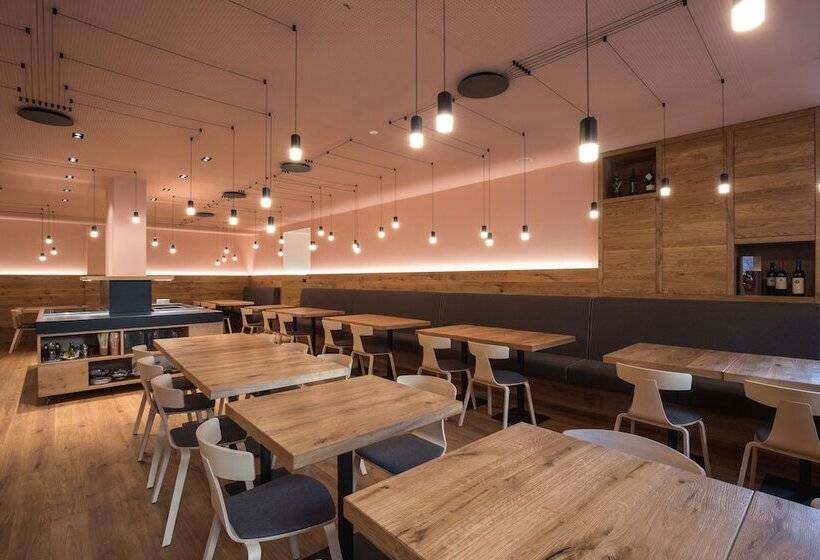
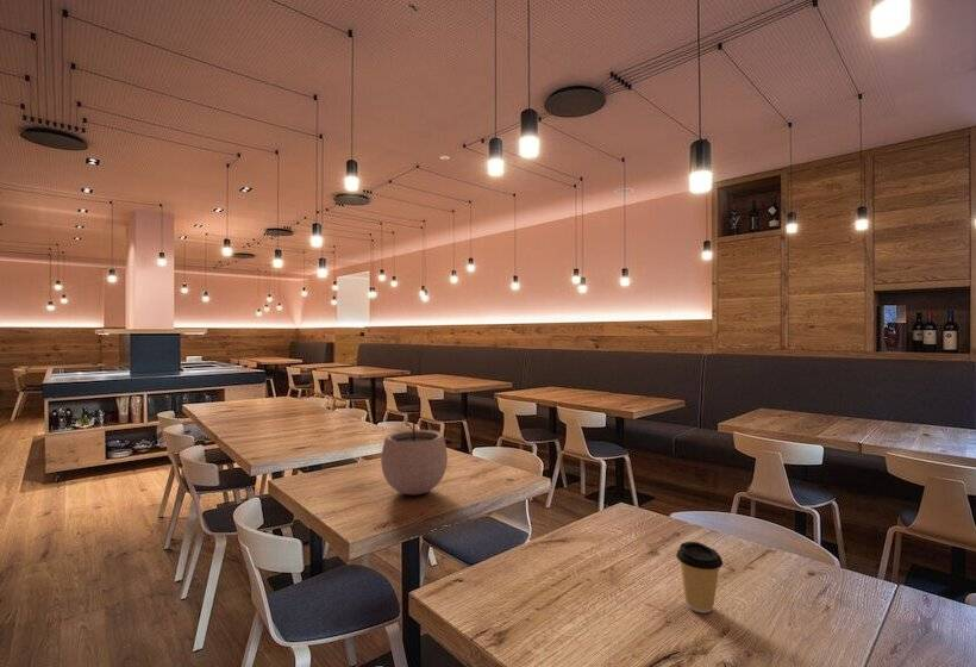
+ plant pot [380,411,449,495]
+ coffee cup [675,541,724,615]
